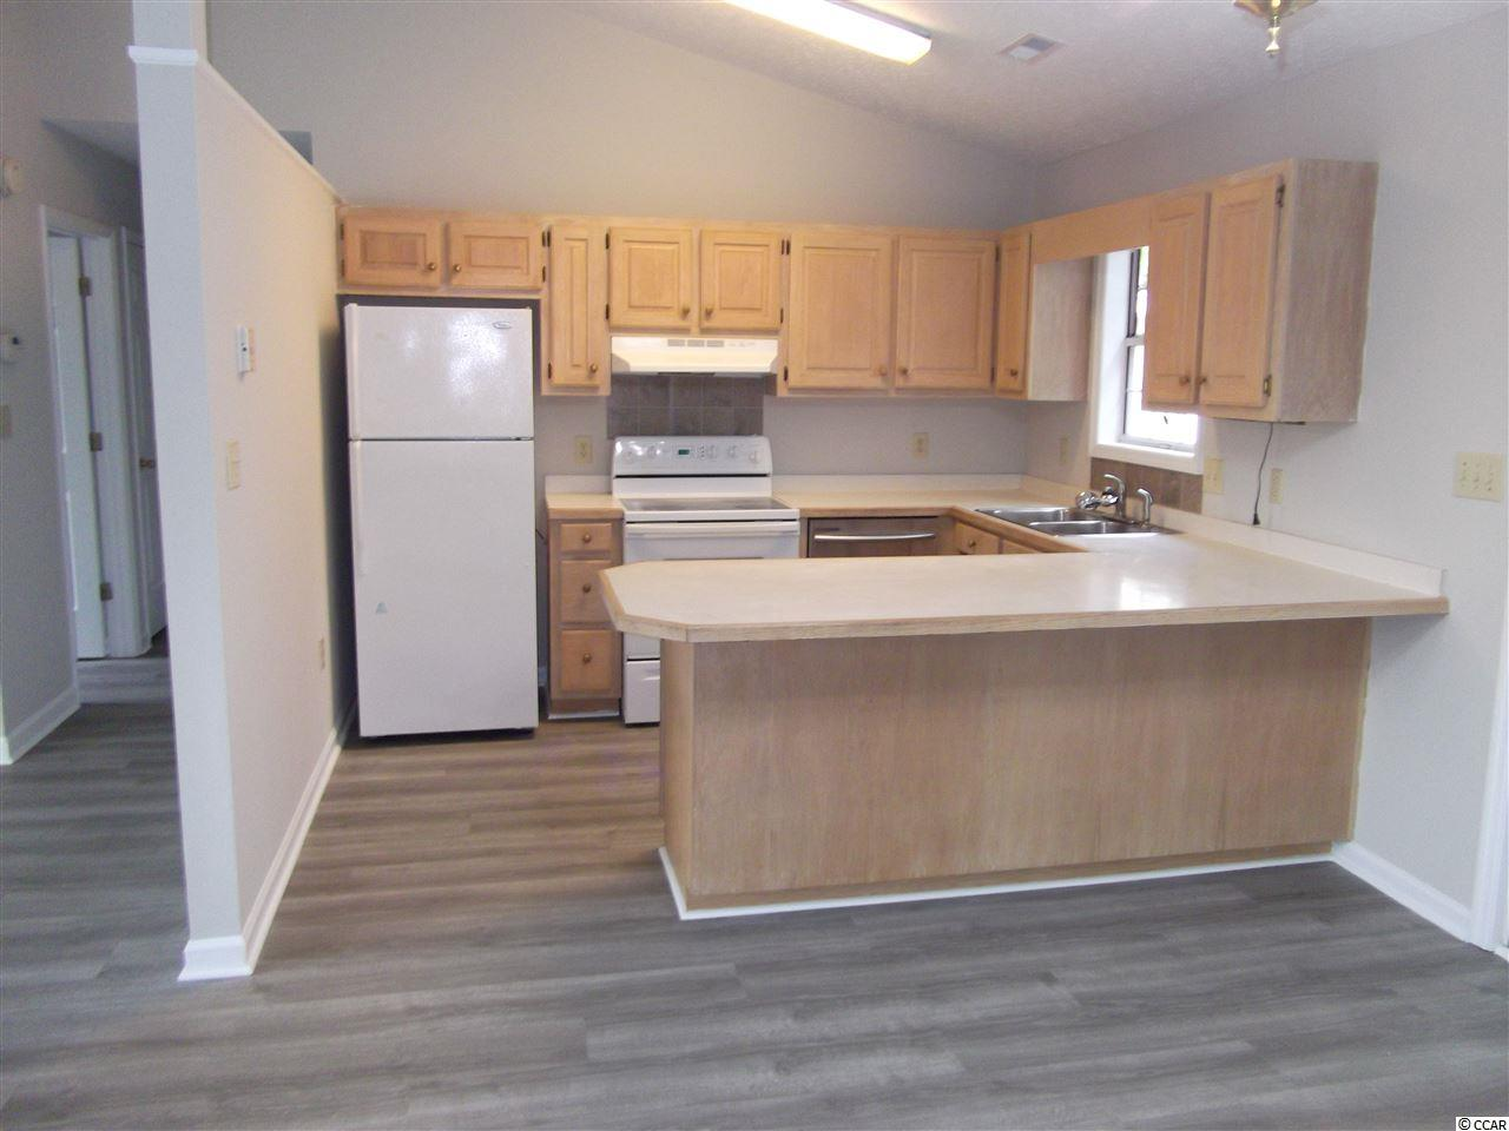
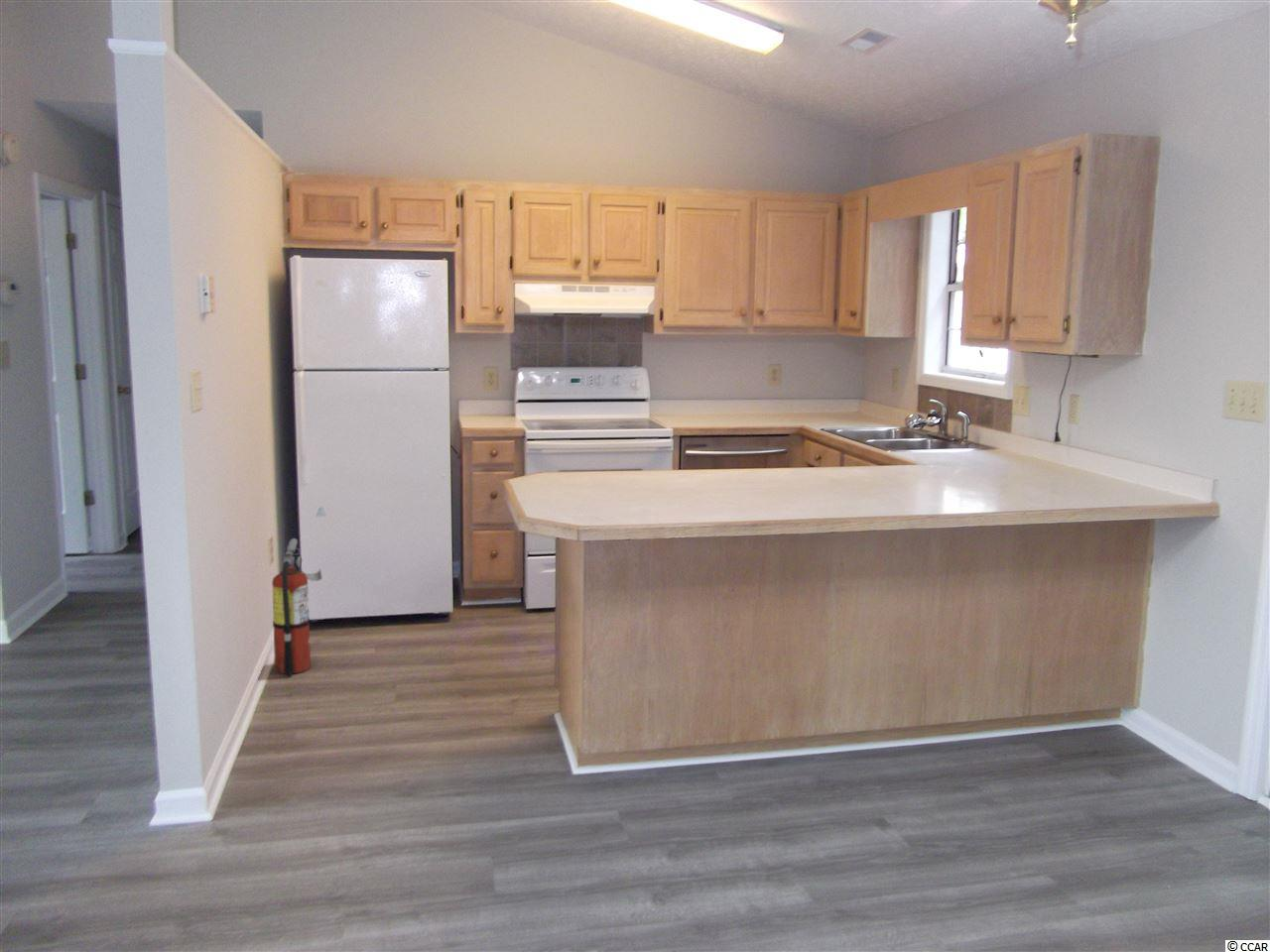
+ fire extinguisher [271,537,322,676]
